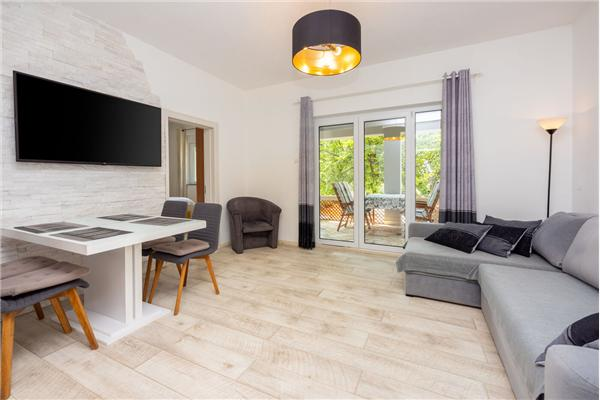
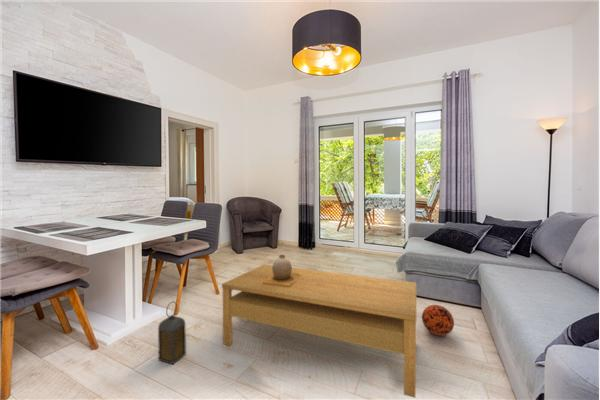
+ coffee table [221,264,417,399]
+ decorative ball [421,304,455,337]
+ vase [263,254,301,287]
+ lantern [157,301,187,365]
